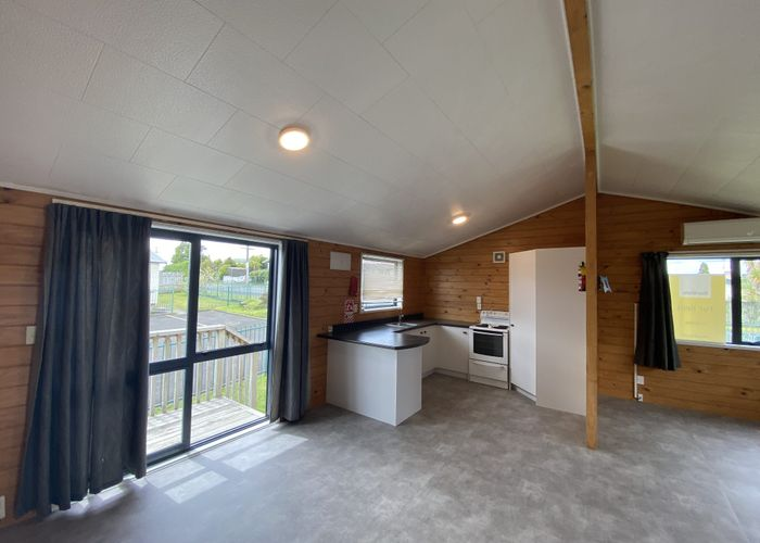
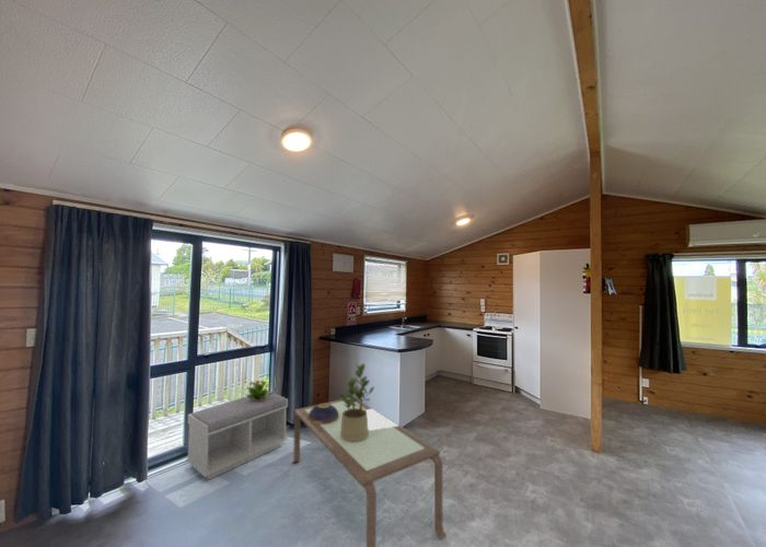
+ bench [185,391,289,480]
+ decorative bowl [307,403,339,424]
+ potted plant [338,362,375,441]
+ potted flower [243,380,275,400]
+ coffee table [291,396,448,547]
